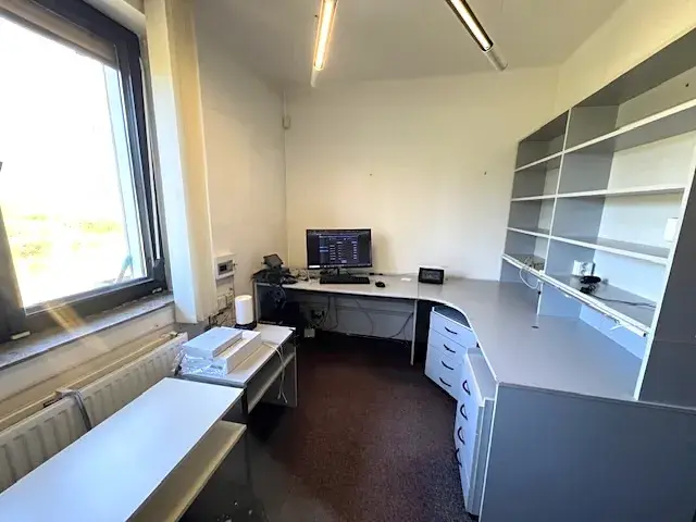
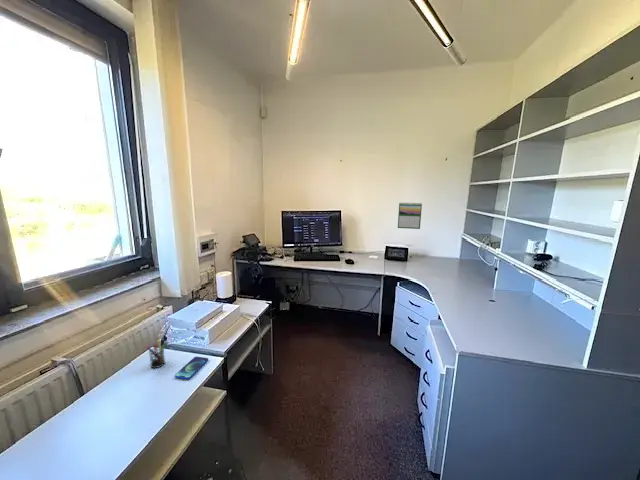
+ pen holder [145,337,168,369]
+ calendar [397,201,423,230]
+ smartphone [174,356,209,380]
